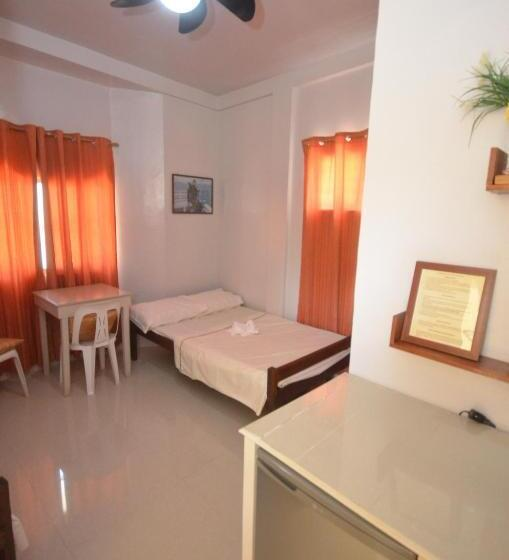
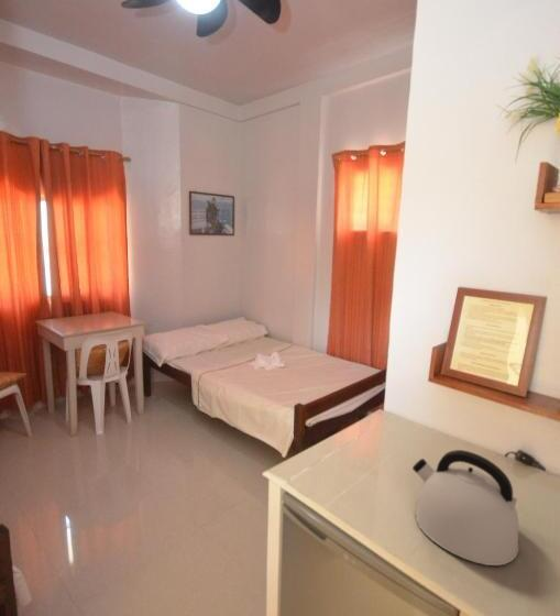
+ kettle [411,449,519,566]
